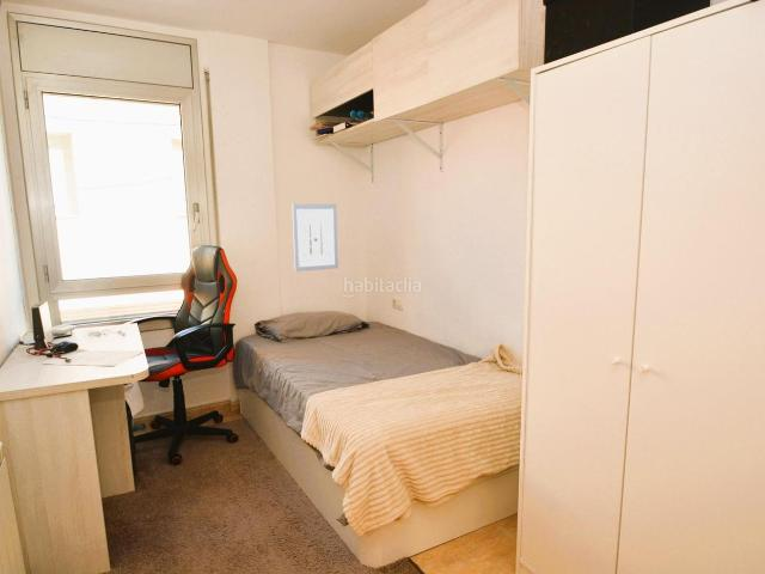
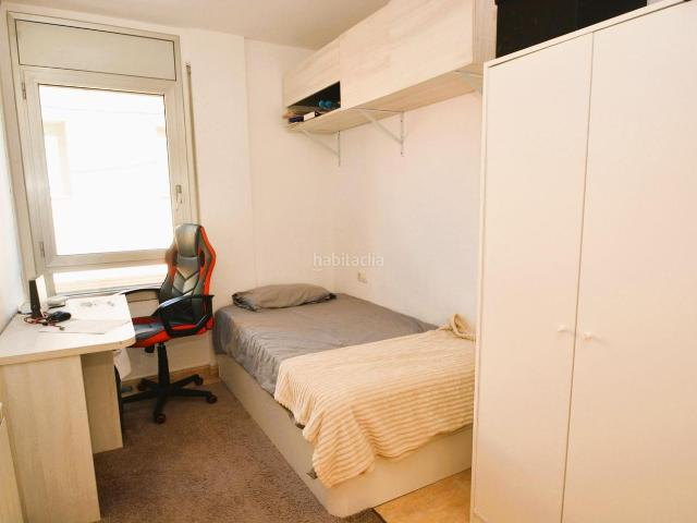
- wall art [292,203,339,273]
